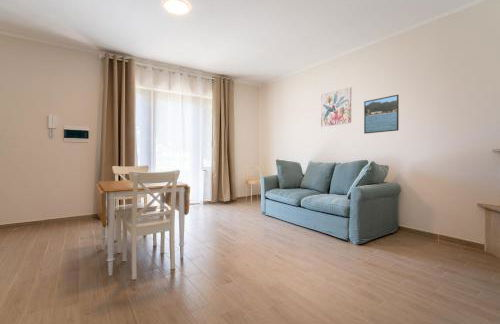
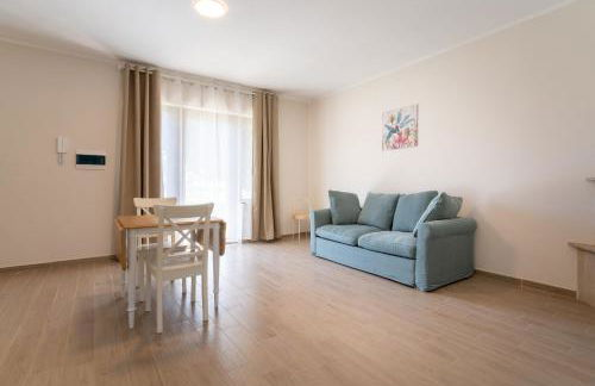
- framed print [363,94,400,135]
